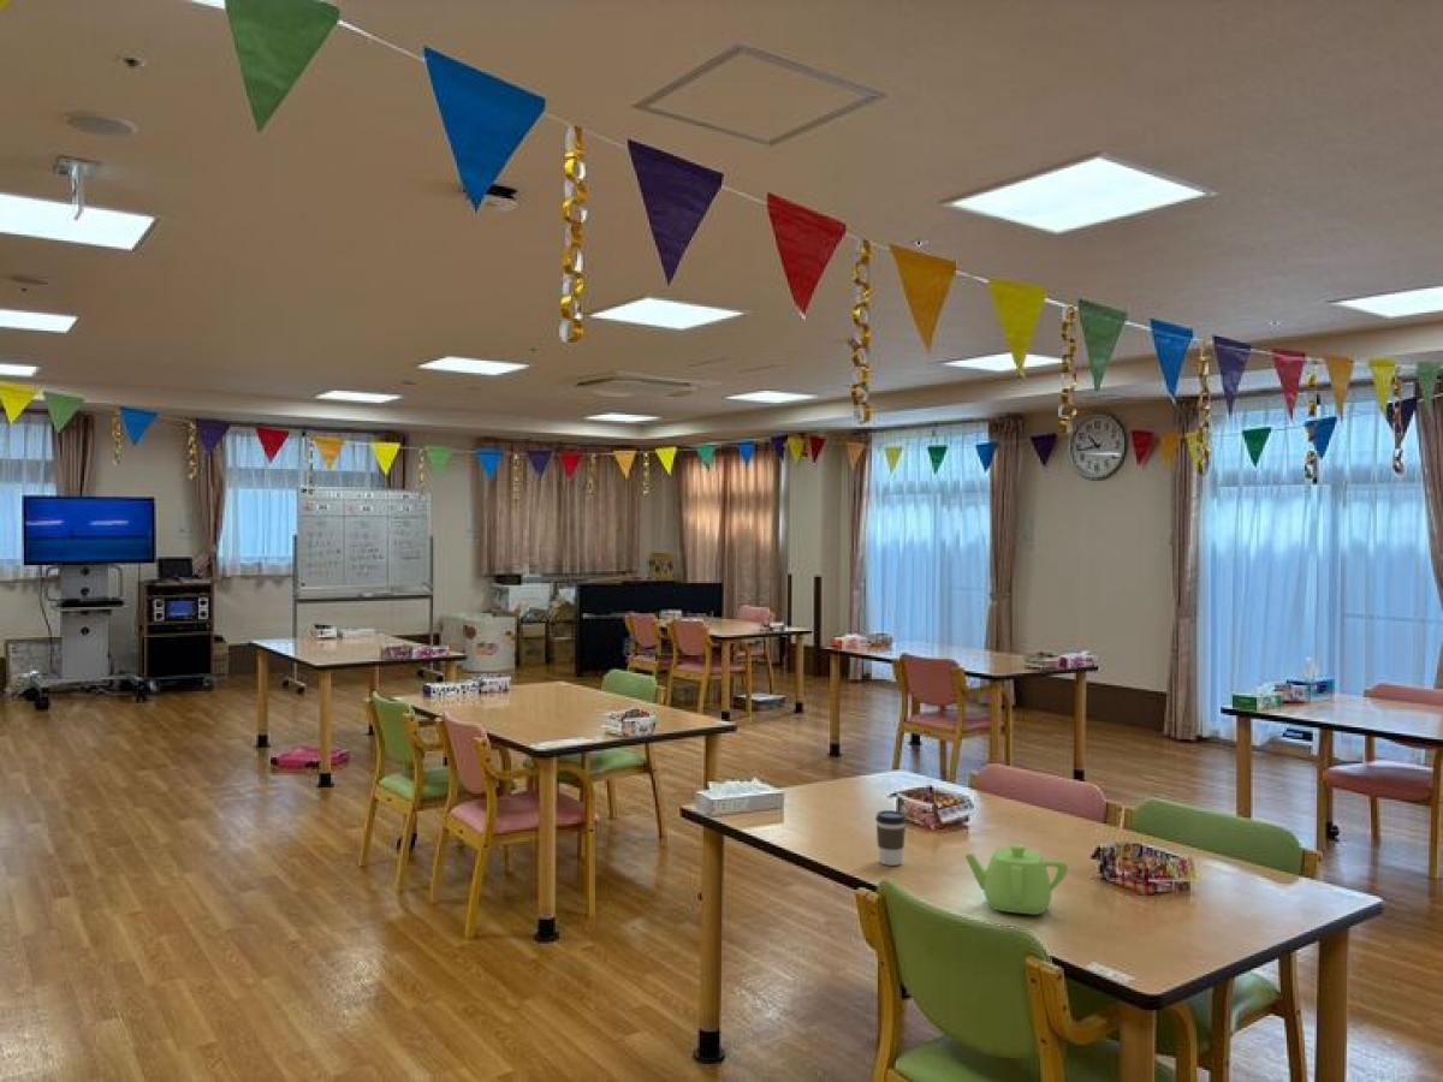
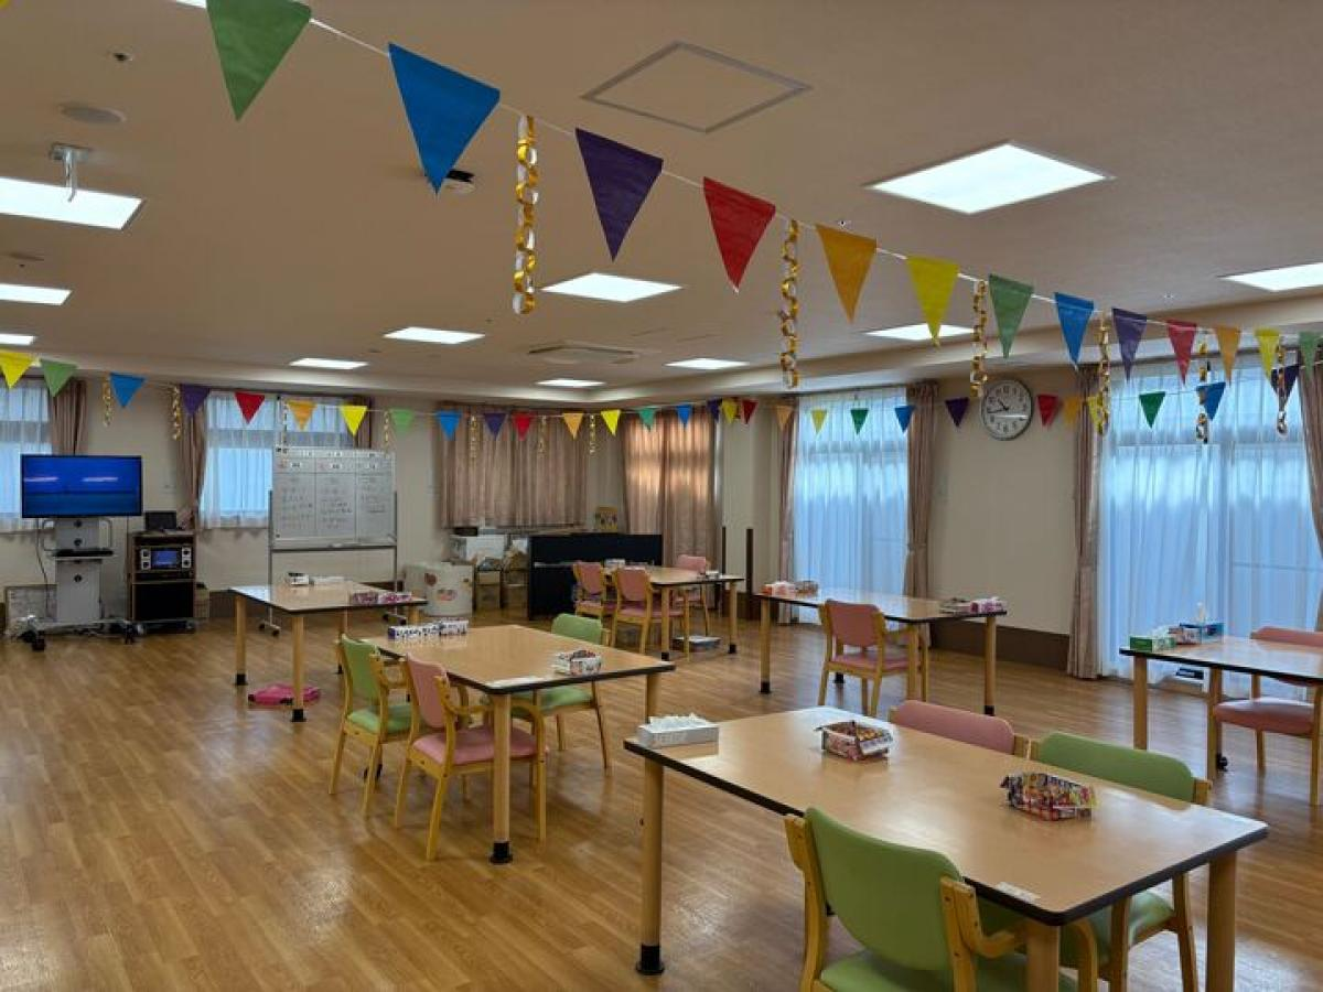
- coffee cup [874,809,908,867]
- teapot [964,843,1069,916]
